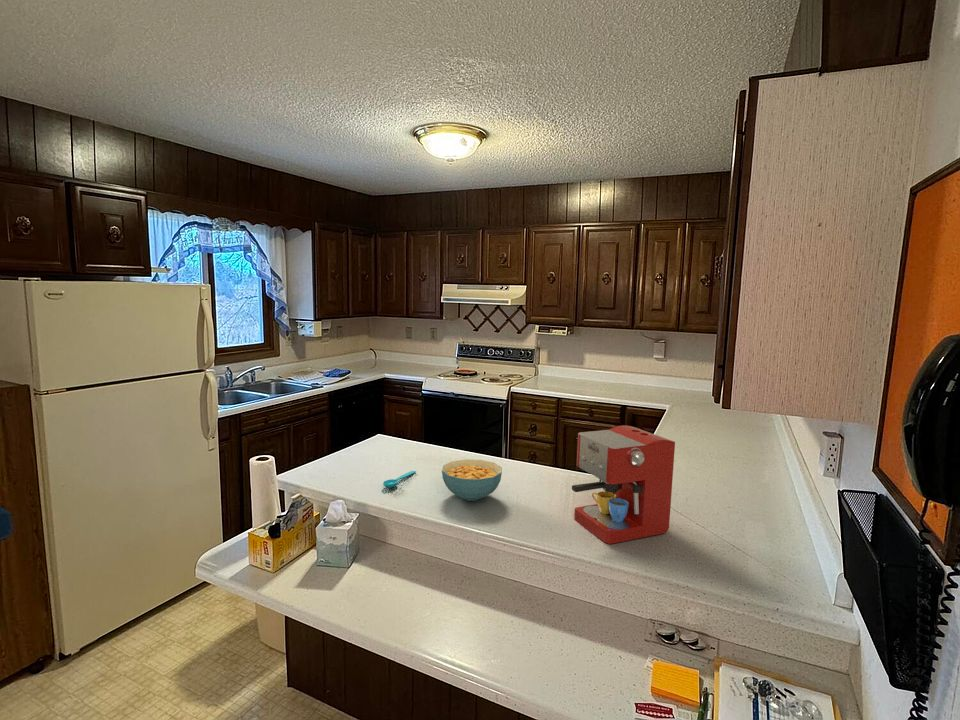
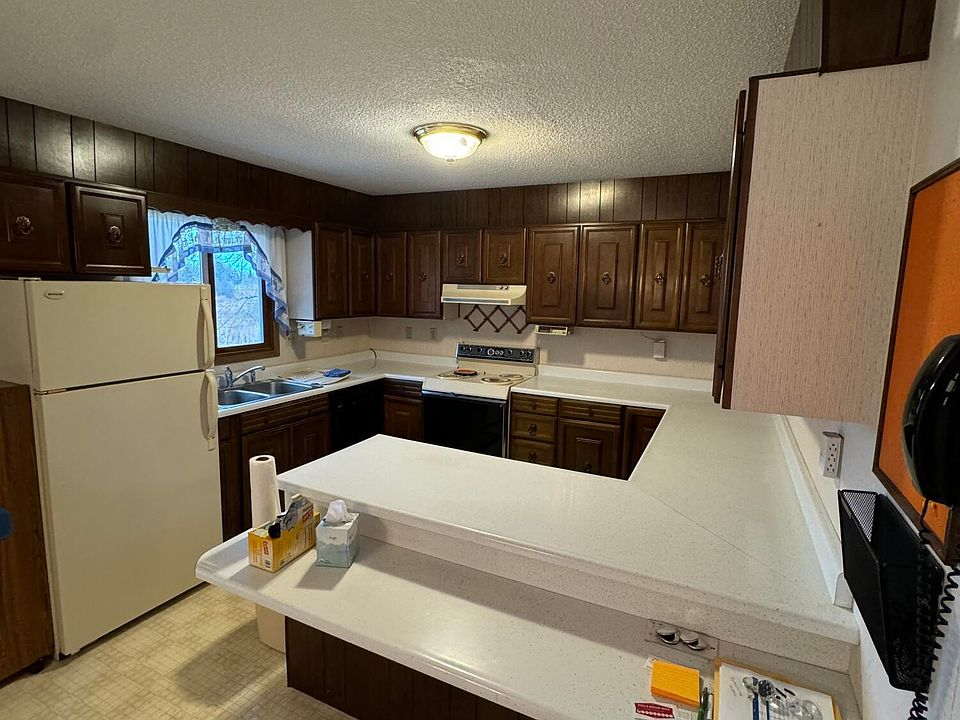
- cereal bowl [441,458,503,502]
- coffee maker [571,424,676,545]
- spoon [382,470,417,489]
